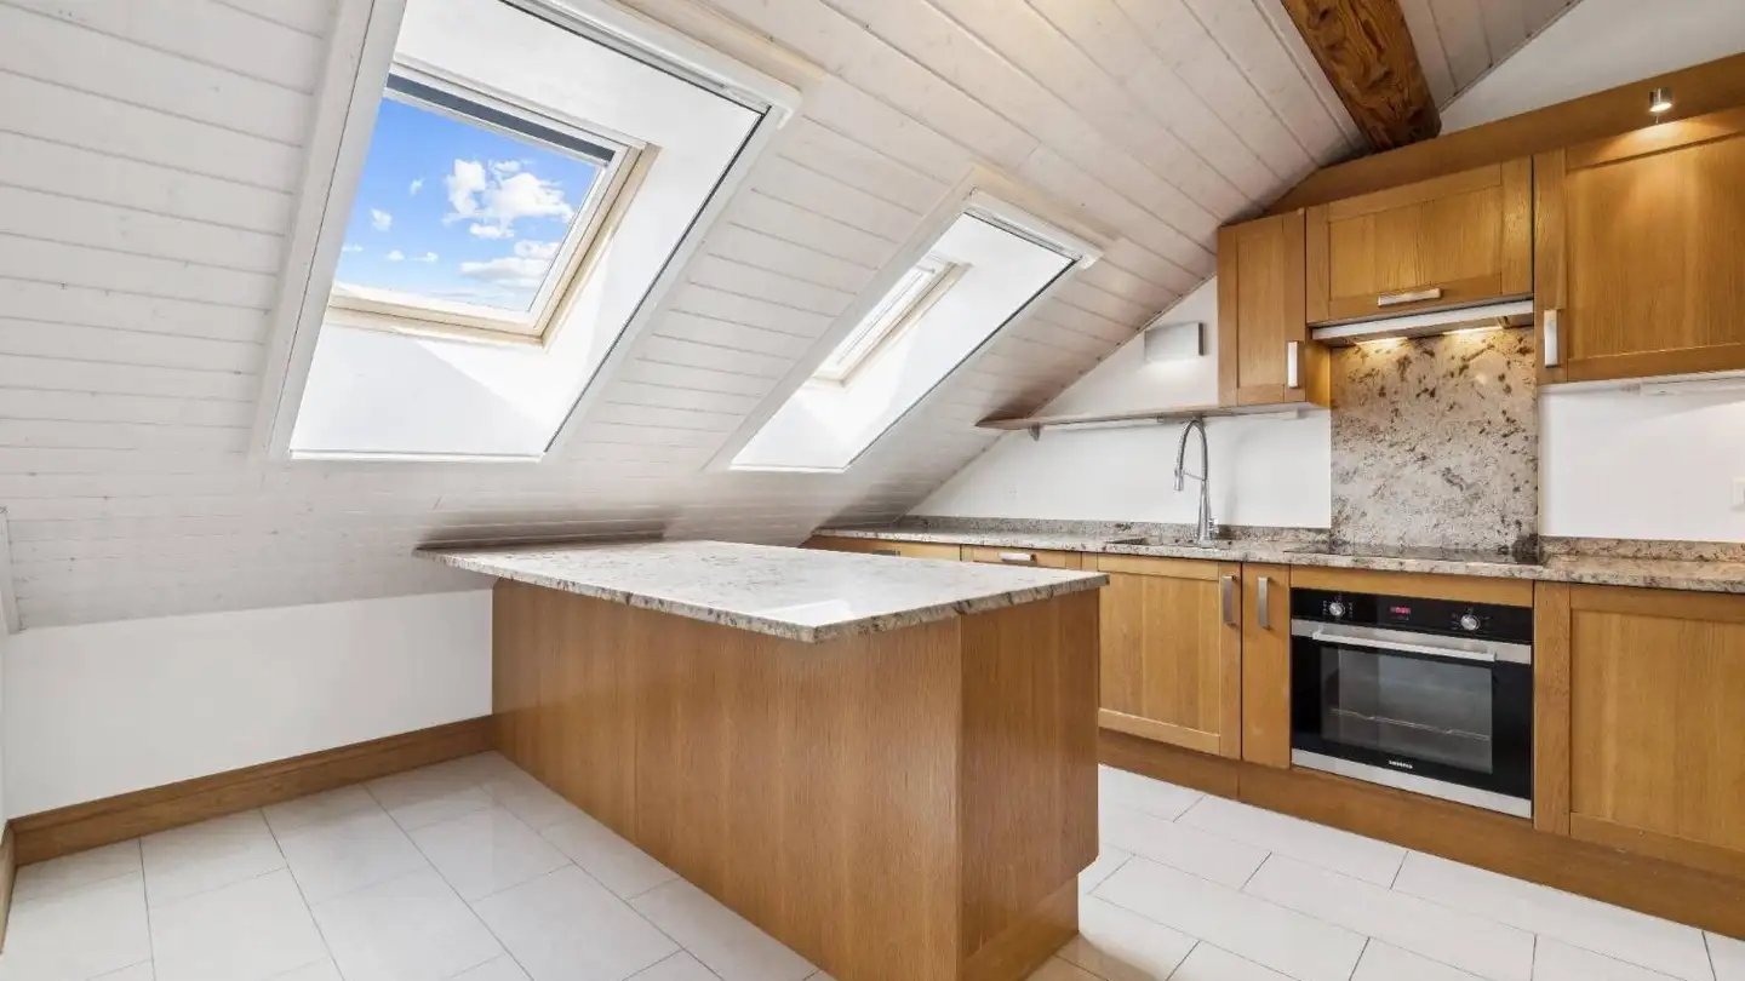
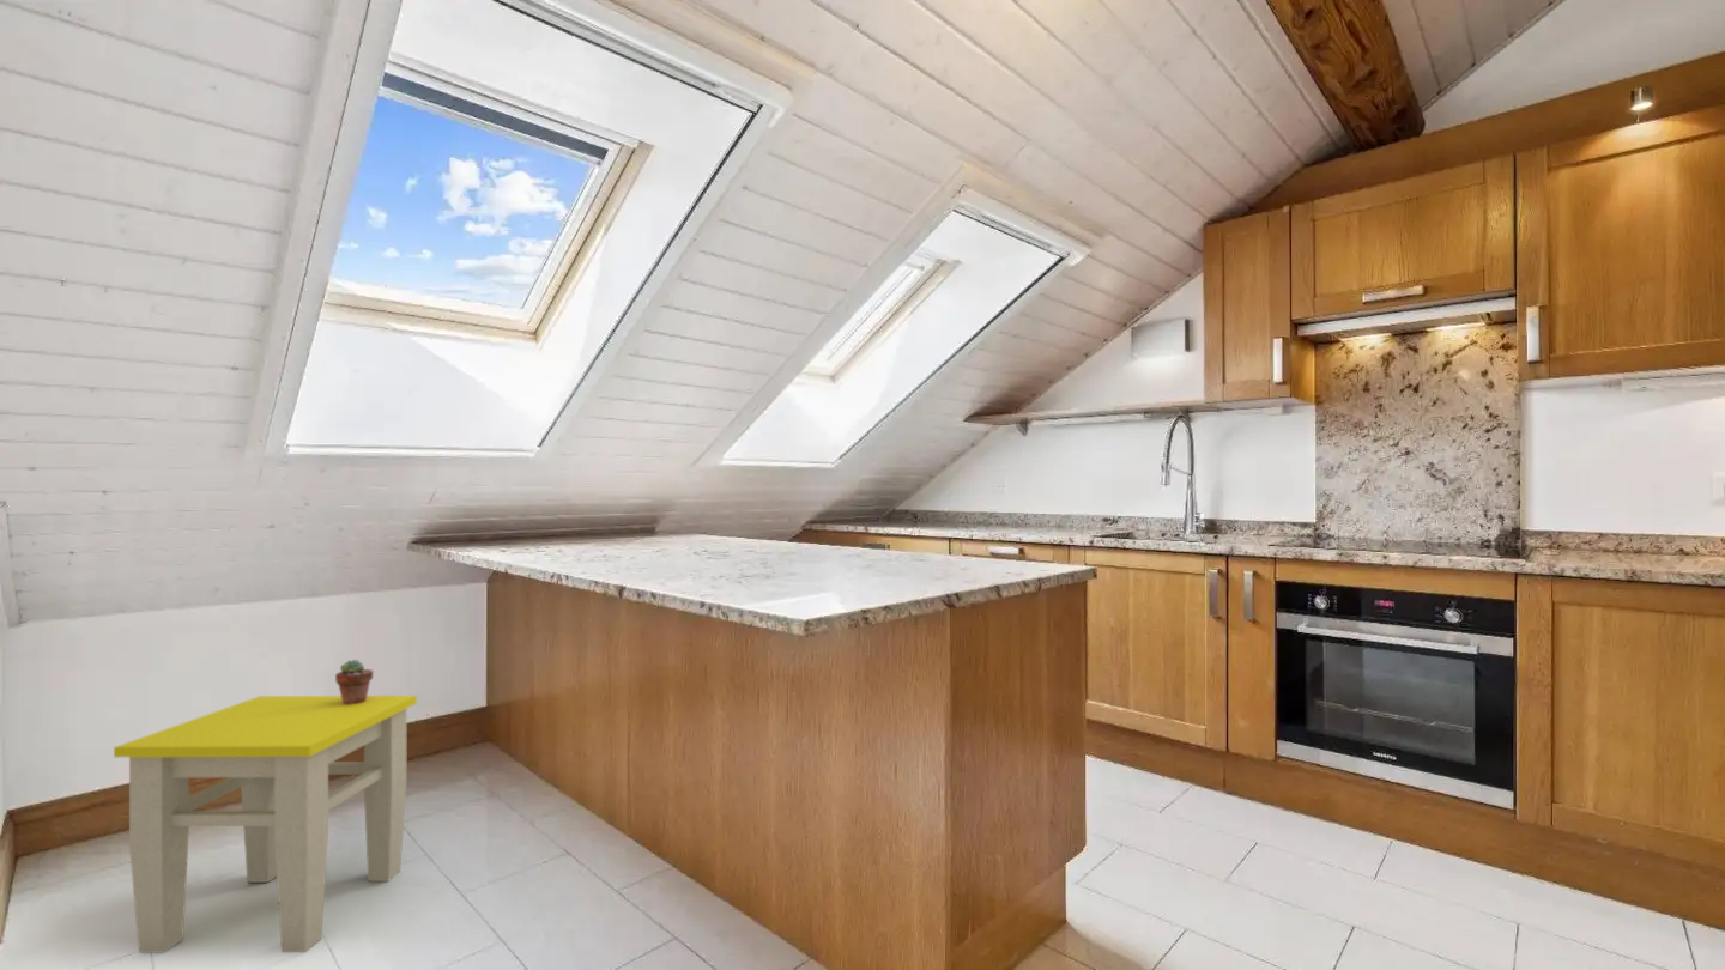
+ stool [113,695,418,954]
+ potted succulent [334,659,374,705]
